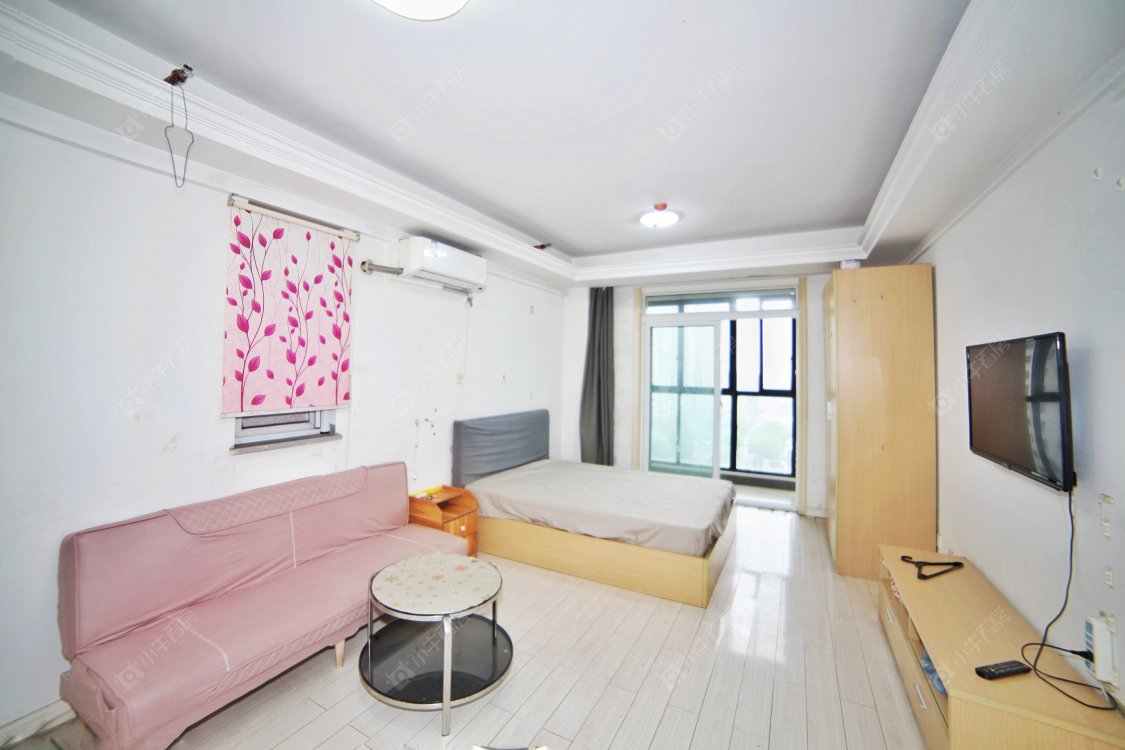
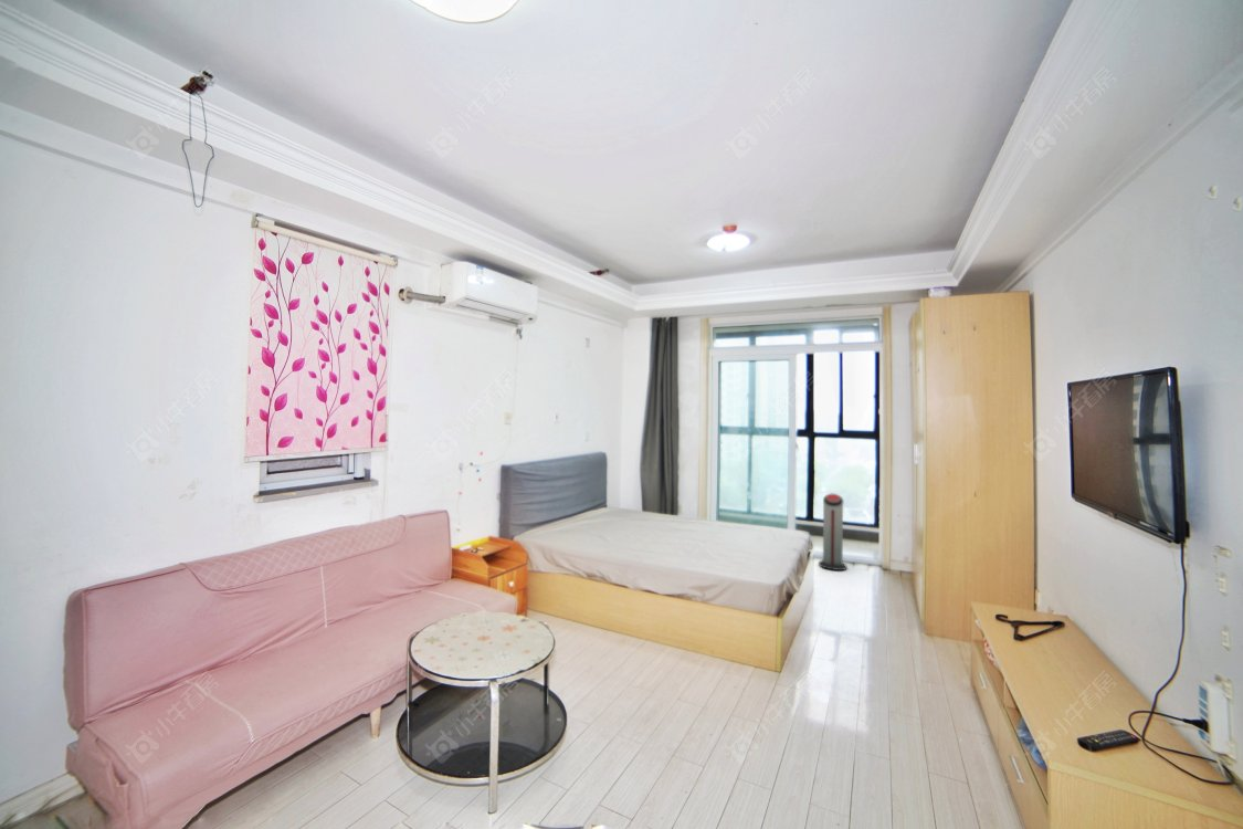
+ air purifier [818,493,849,571]
